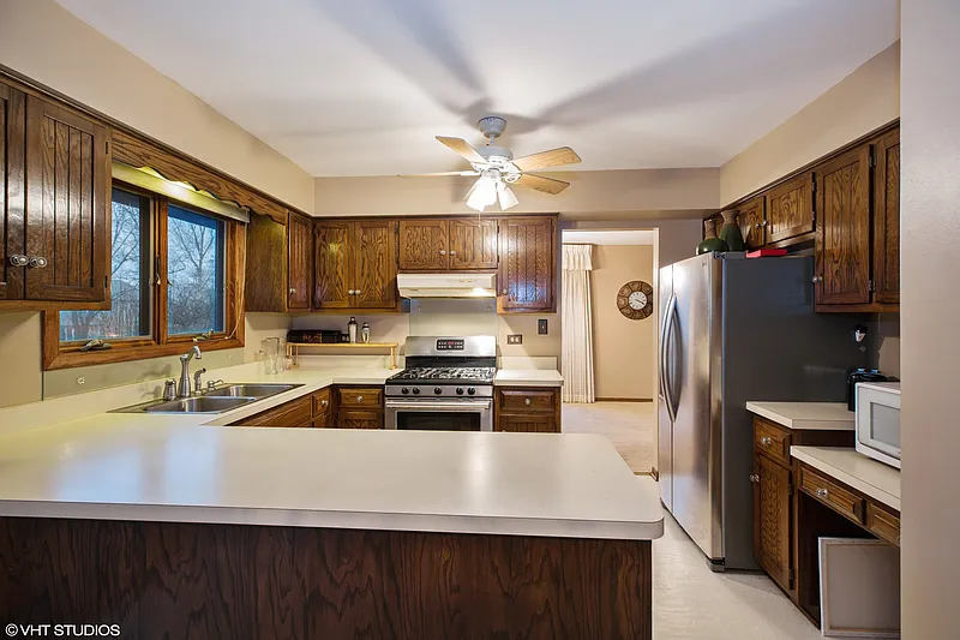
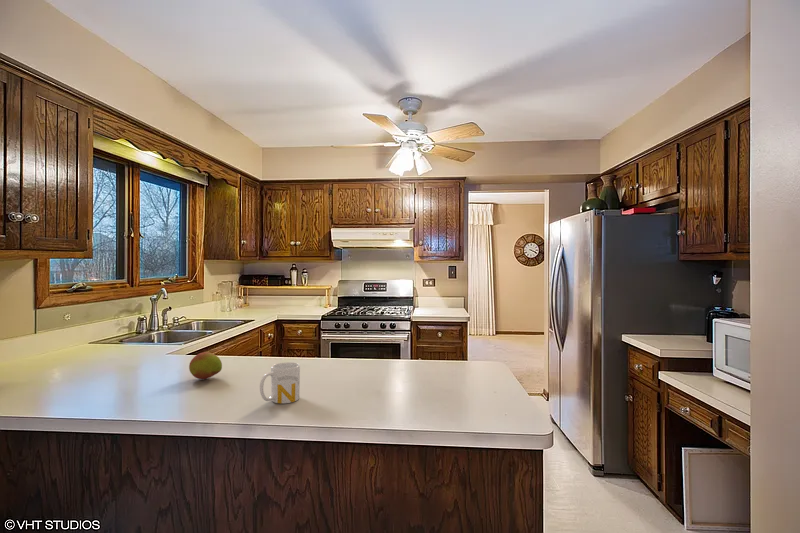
+ fruit [188,351,223,380]
+ mug [259,361,301,404]
